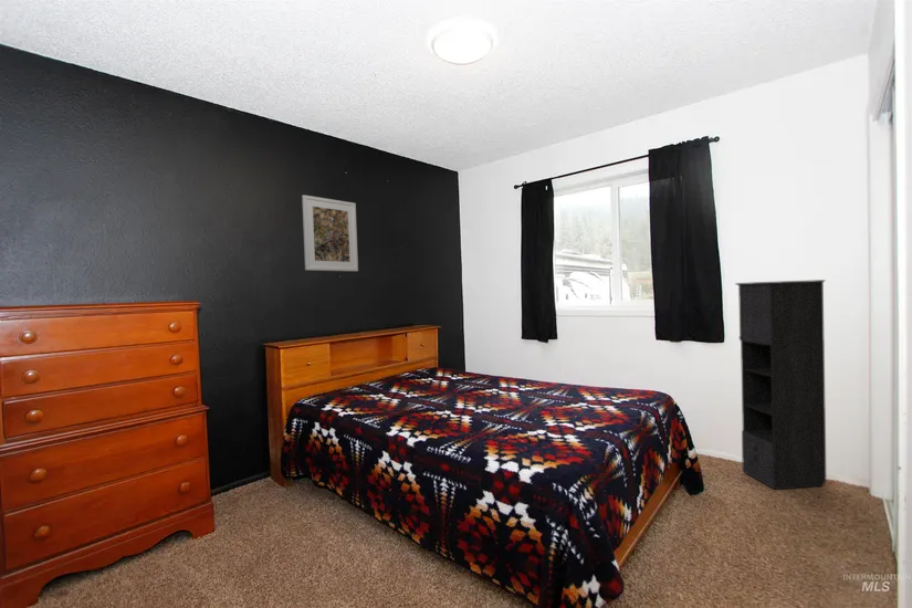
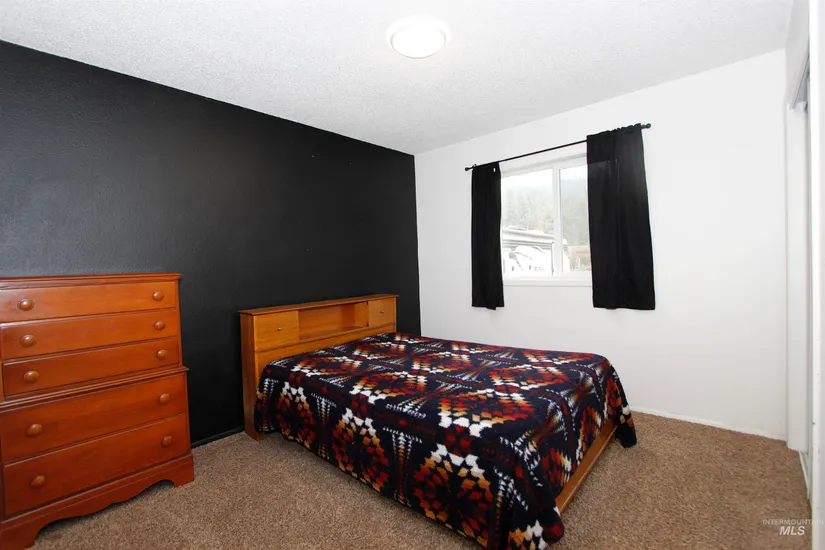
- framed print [301,195,359,272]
- storage cabinet [734,279,828,491]
